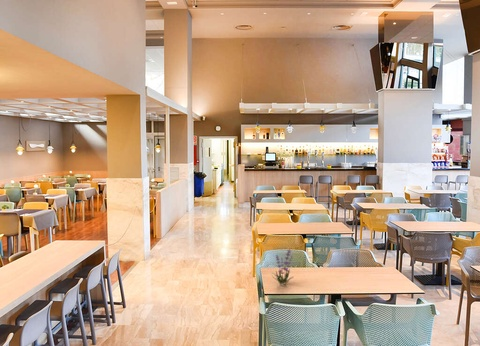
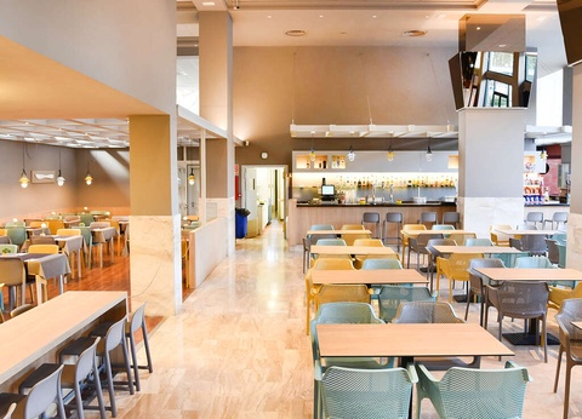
- plant [271,248,295,286]
